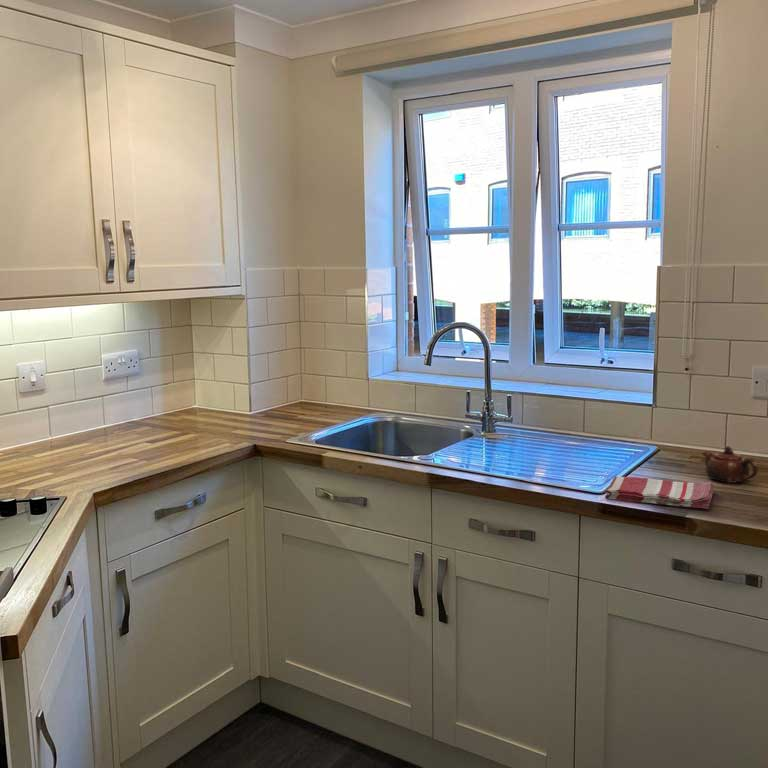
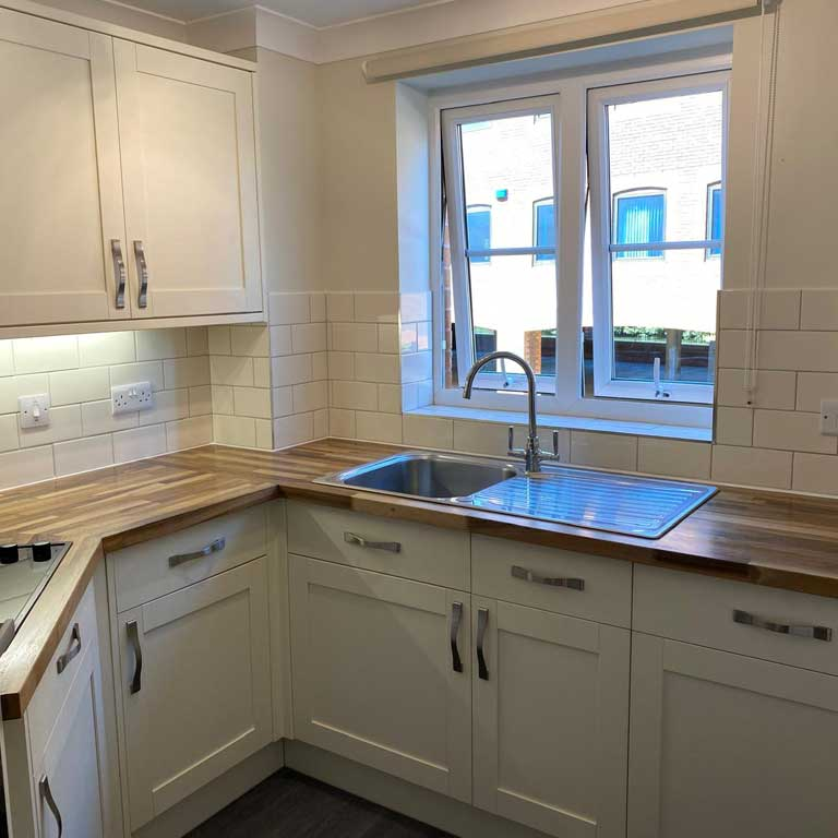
- dish towel [604,476,714,510]
- teapot [701,445,759,484]
